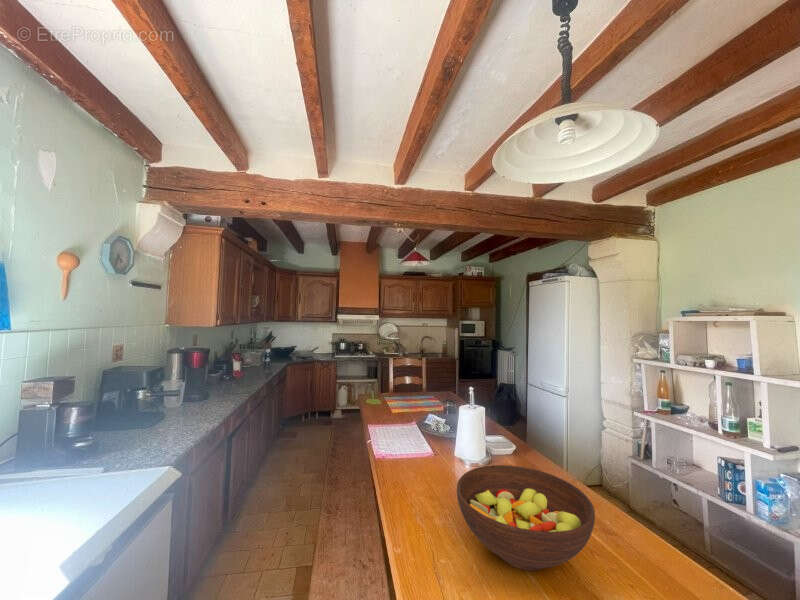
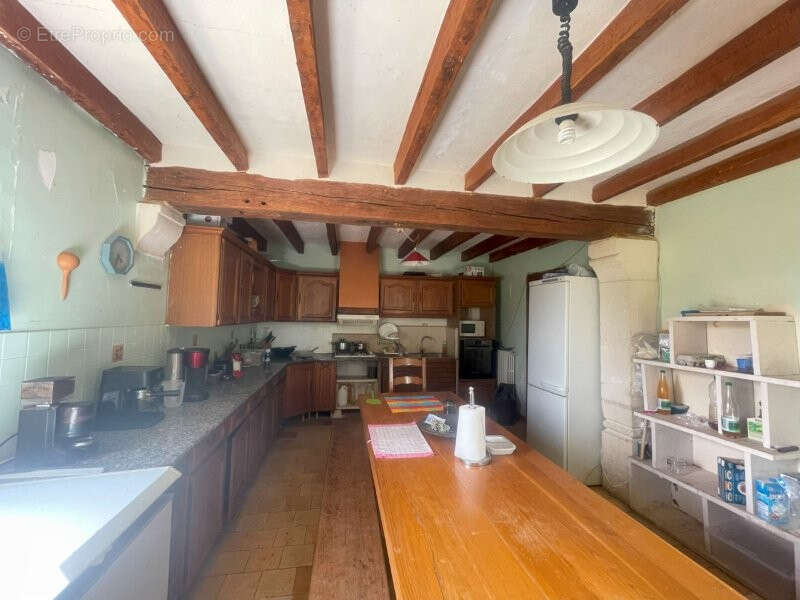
- fruit bowl [456,464,596,572]
